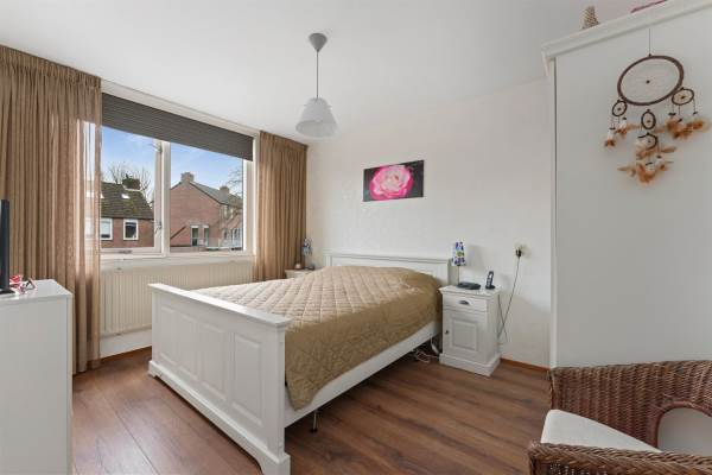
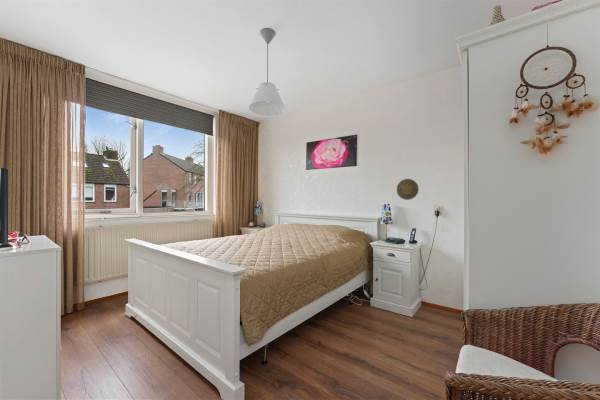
+ decorative plate [396,178,420,201]
